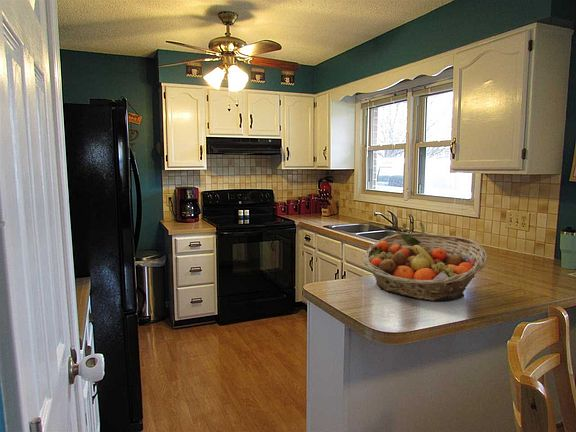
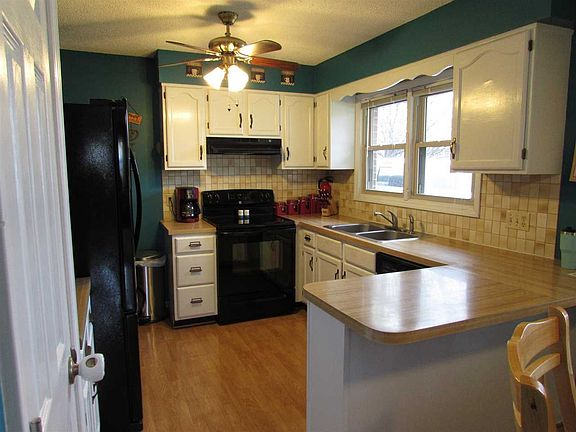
- fruit basket [363,232,488,302]
